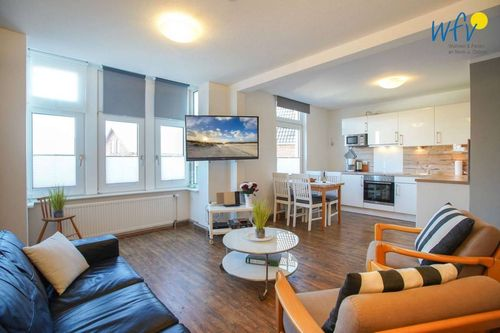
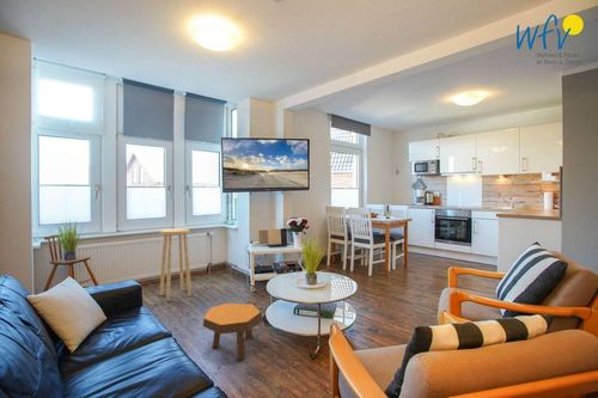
+ stool [159,227,193,302]
+ footstool [202,302,264,361]
